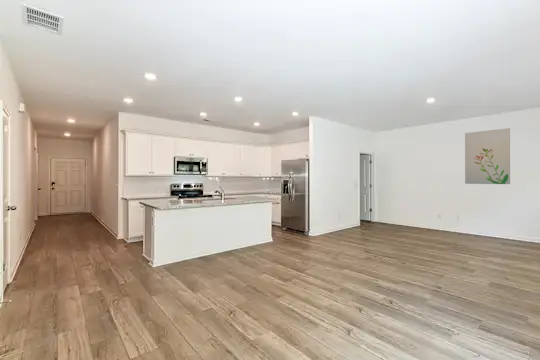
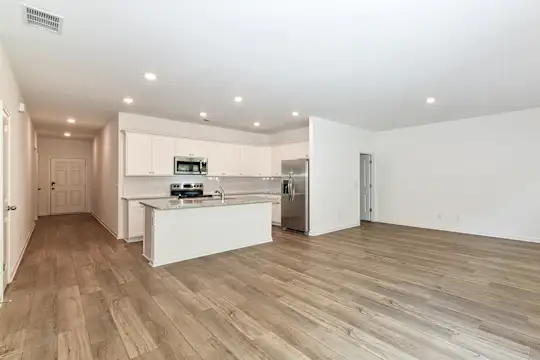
- wall art [464,127,511,185]
